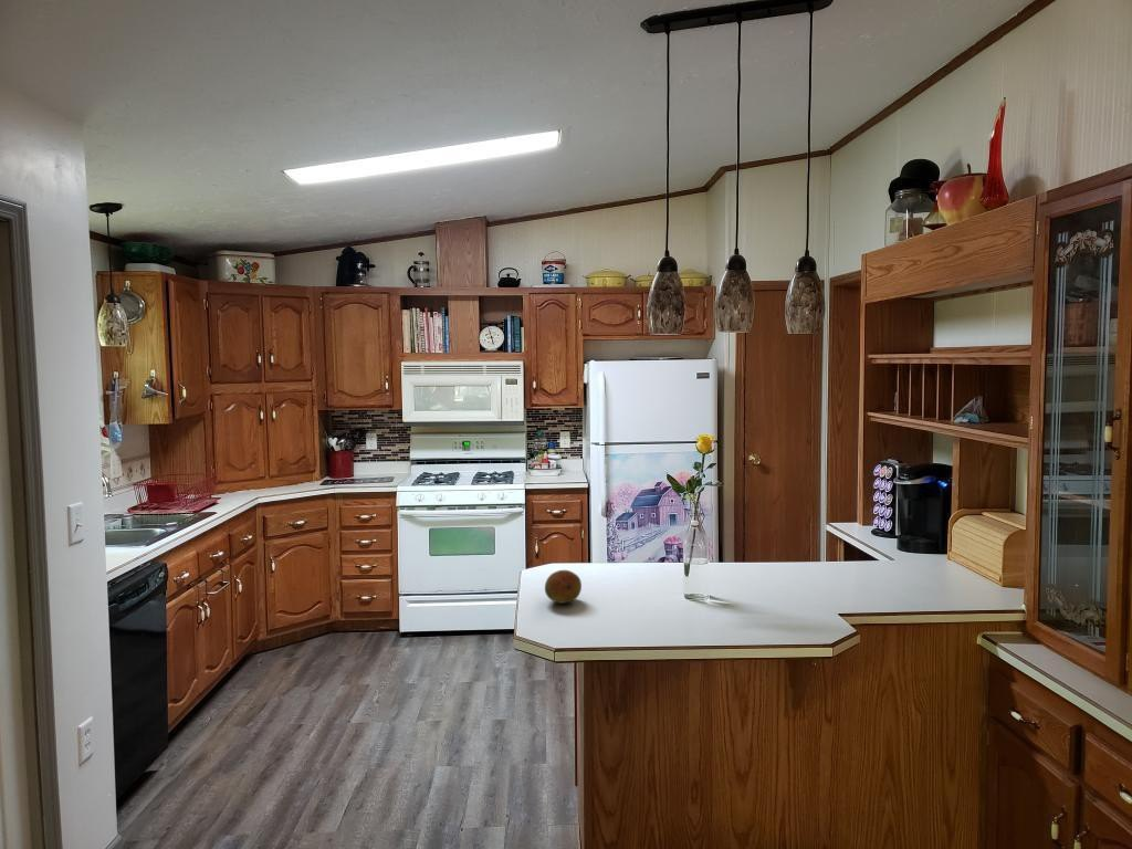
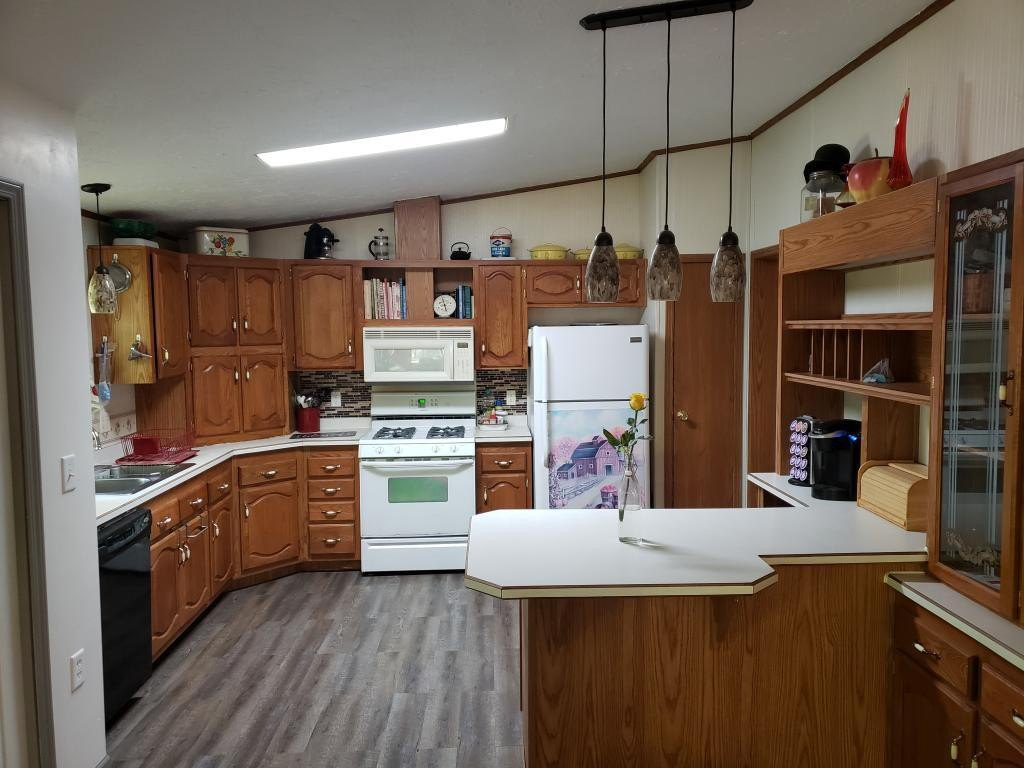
- fruit [544,569,583,605]
